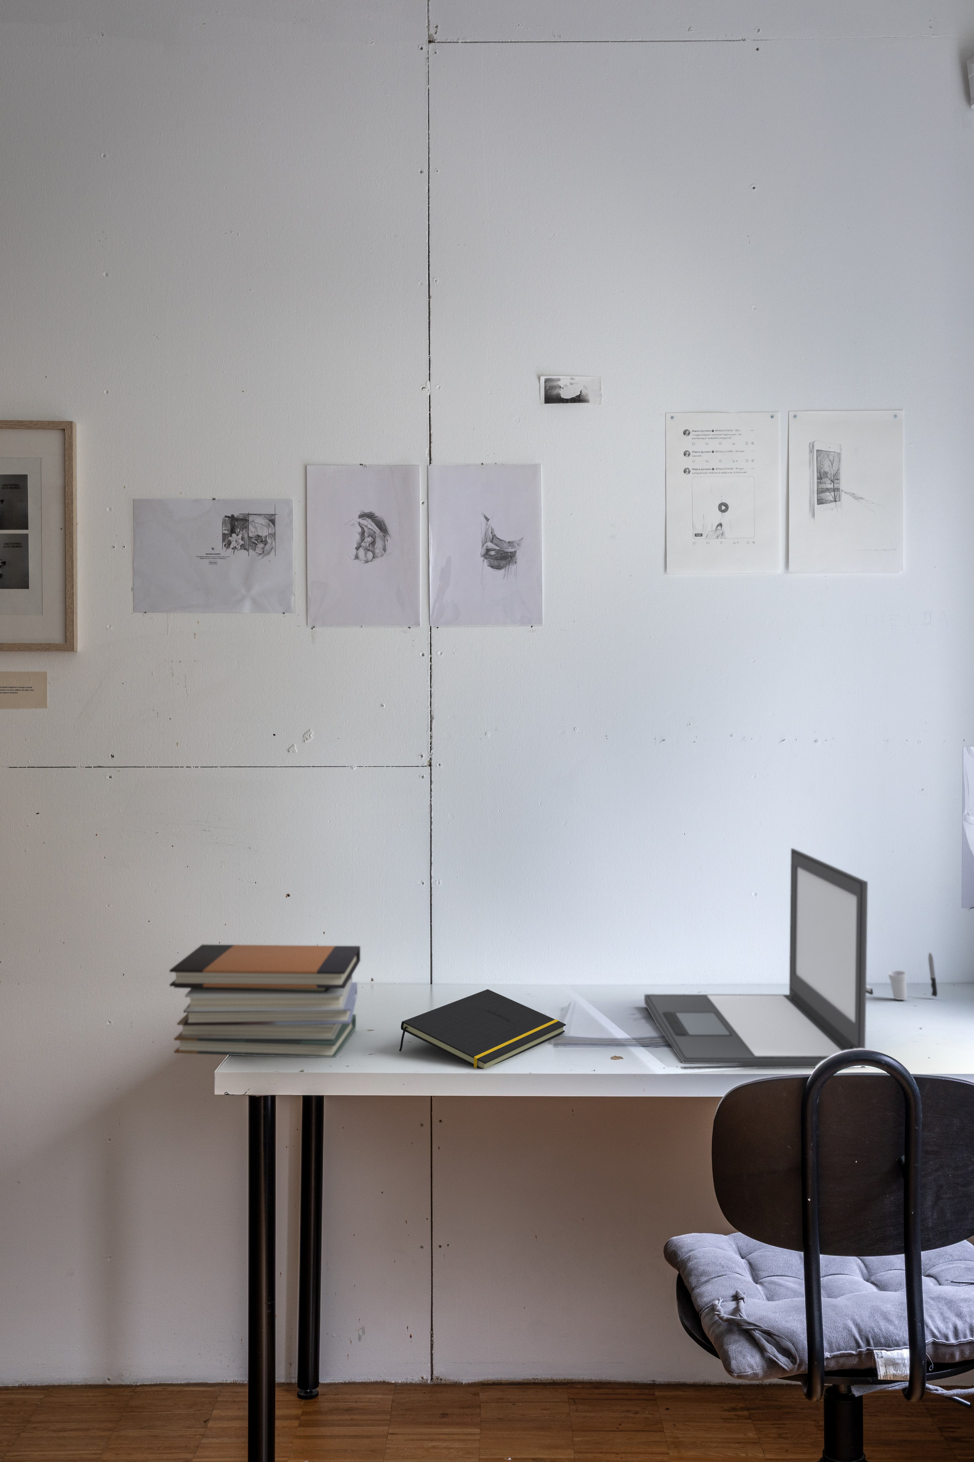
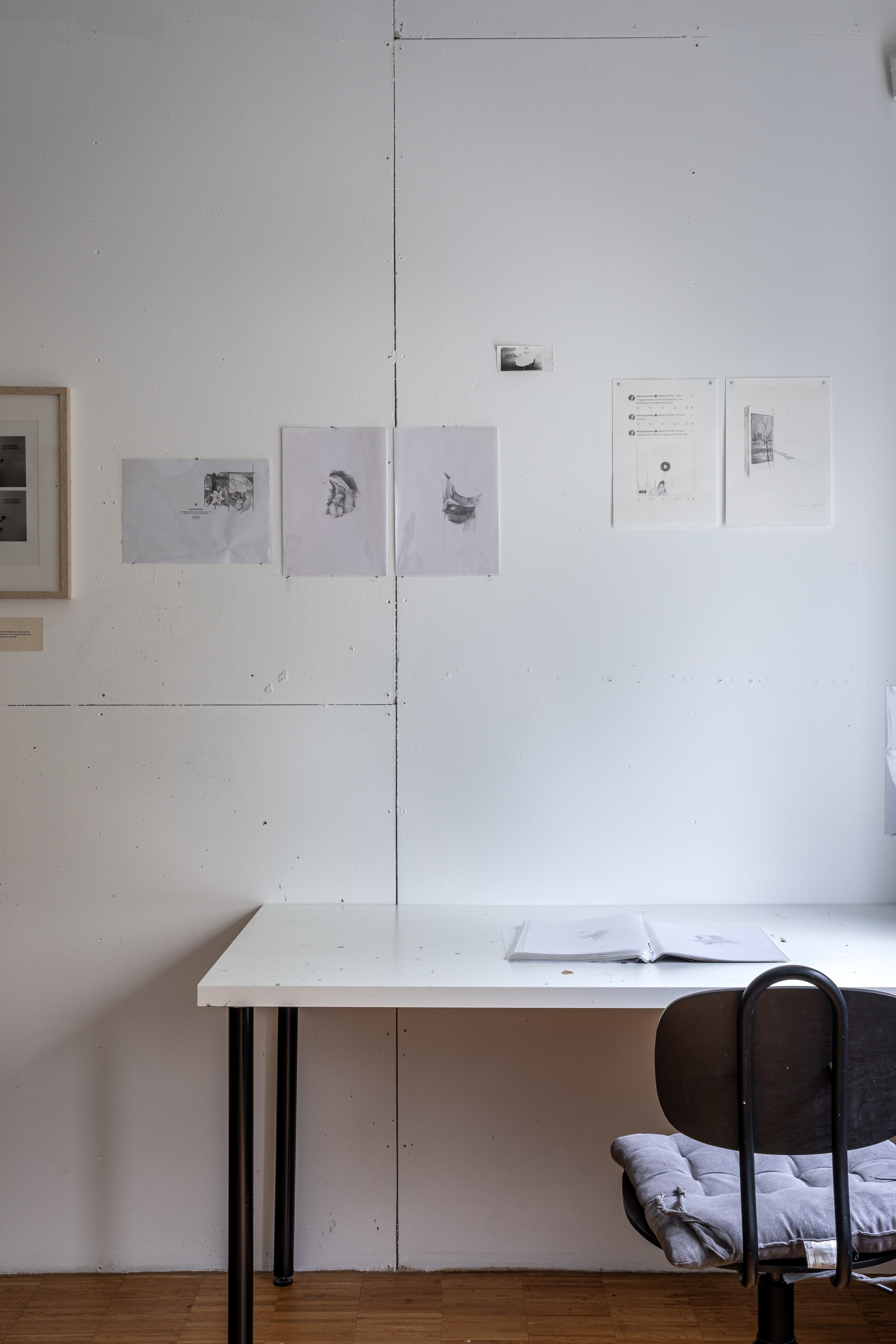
- notepad [399,989,566,1069]
- laptop [644,847,869,1069]
- cup [866,952,938,1000]
- book stack [168,944,361,1057]
